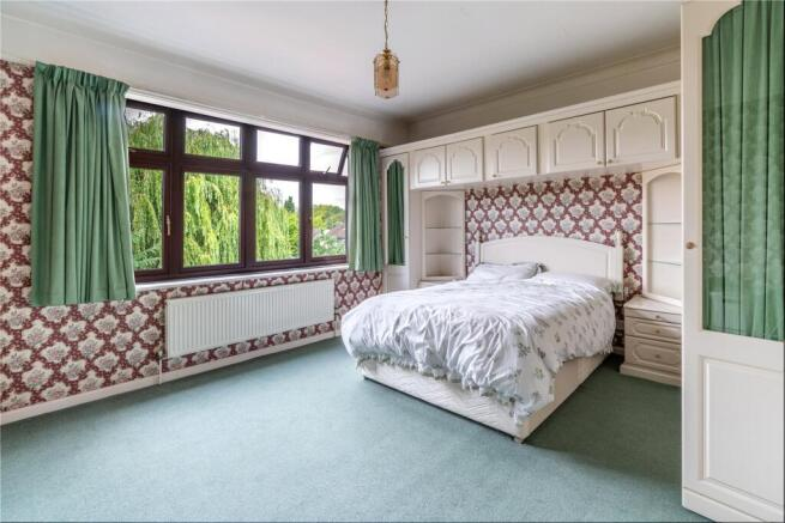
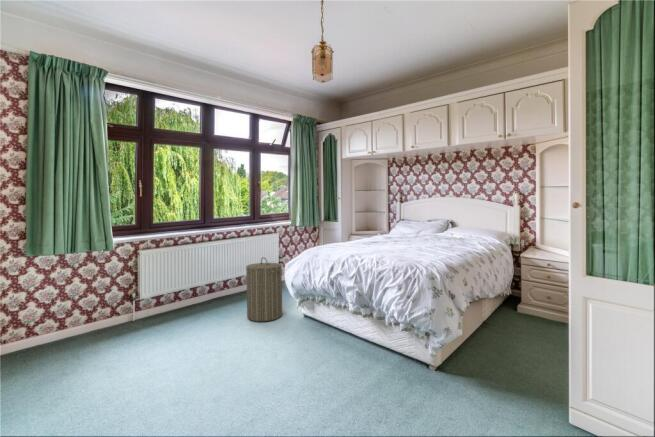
+ laundry hamper [245,256,283,322]
